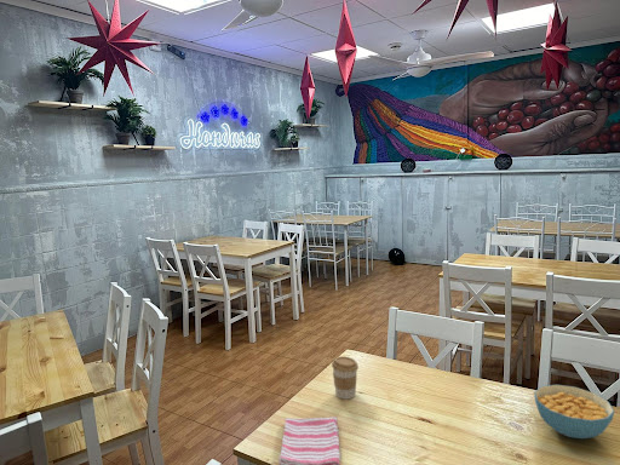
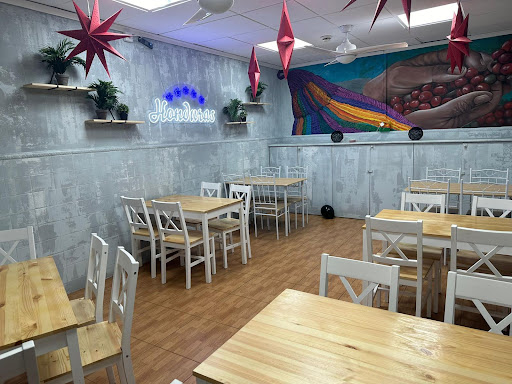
- dish towel [277,415,341,465]
- coffee cup [331,356,360,401]
- cereal bowl [533,384,615,440]
